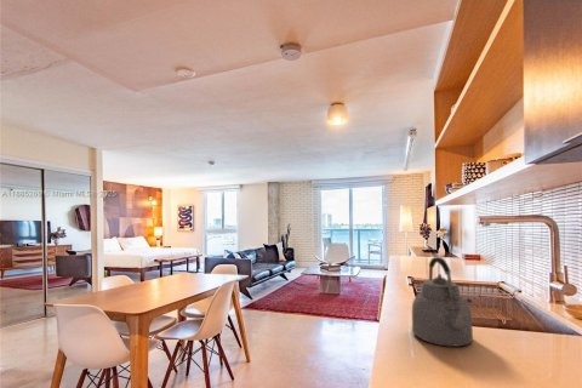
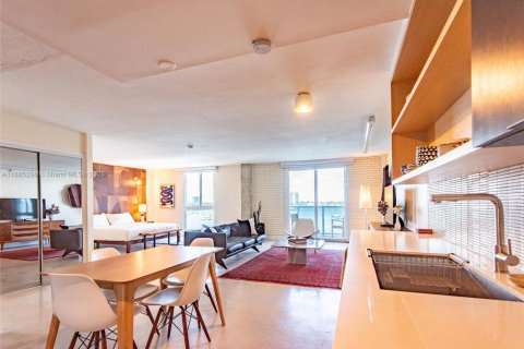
- kettle [411,256,474,348]
